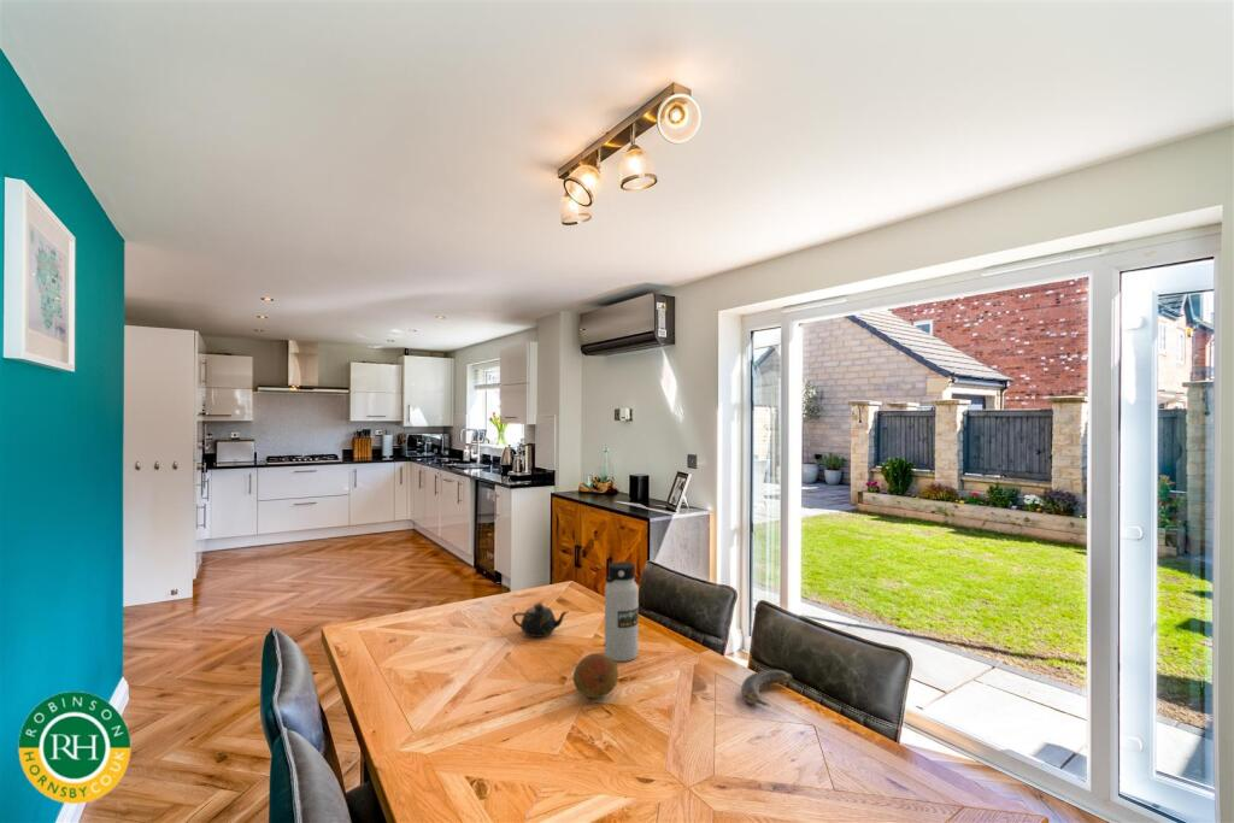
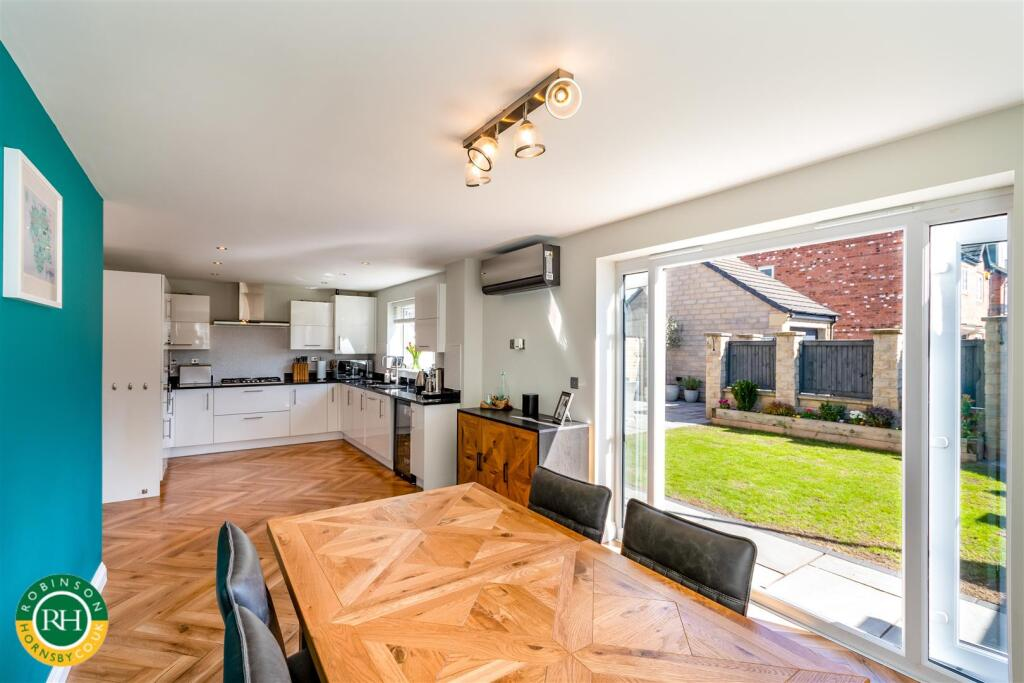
- banana [740,669,794,709]
- fruit [572,652,619,699]
- teapot [511,602,569,639]
- water bottle [604,560,640,663]
